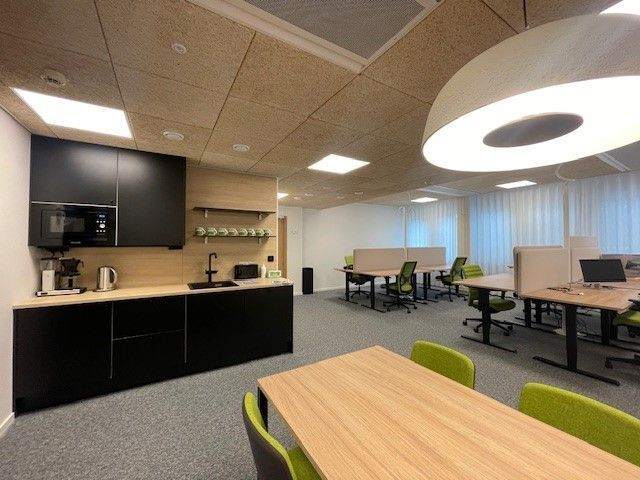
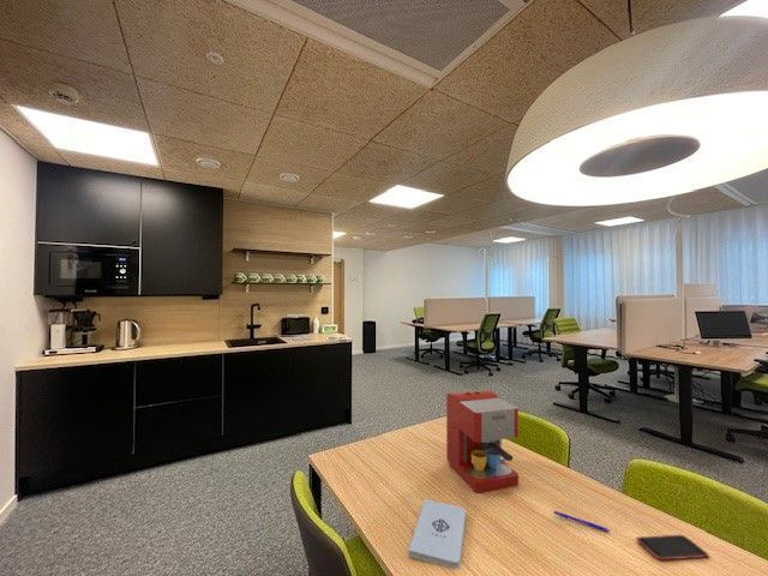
+ smartphone [635,534,709,560]
+ notepad [407,498,467,570]
+ coffee maker [445,389,520,494]
+ pen [553,510,612,533]
